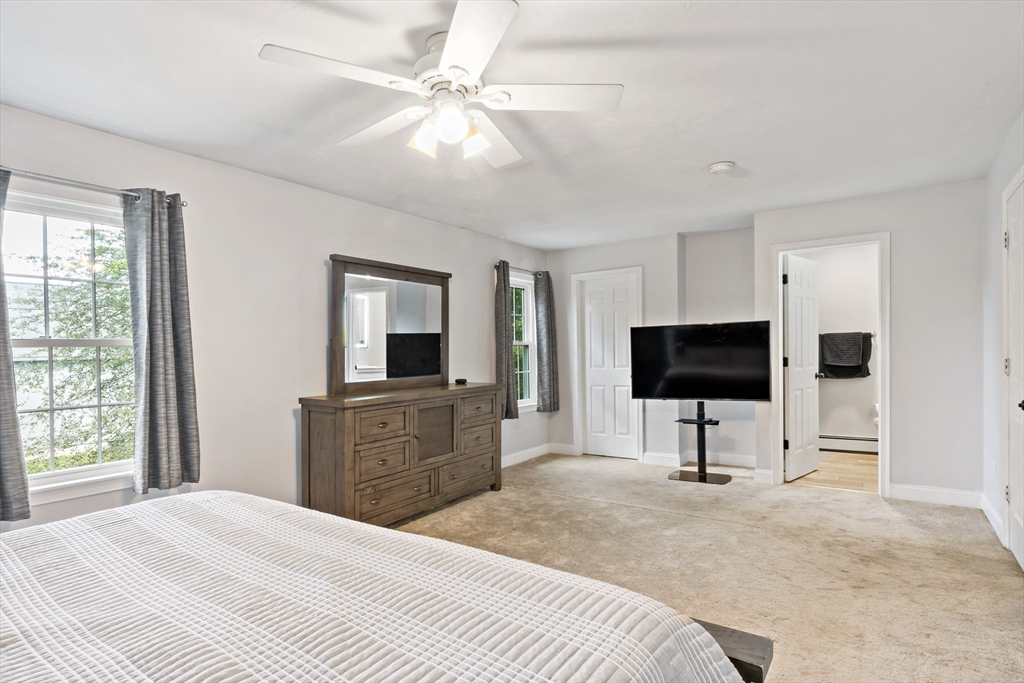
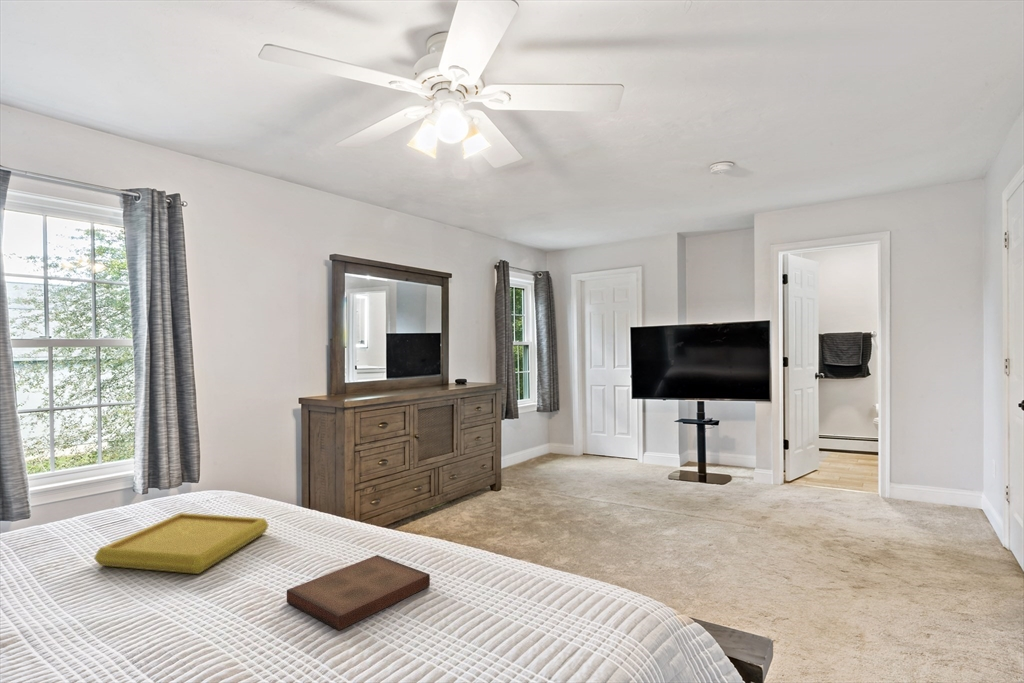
+ serving tray [93,512,270,575]
+ book [286,554,431,631]
